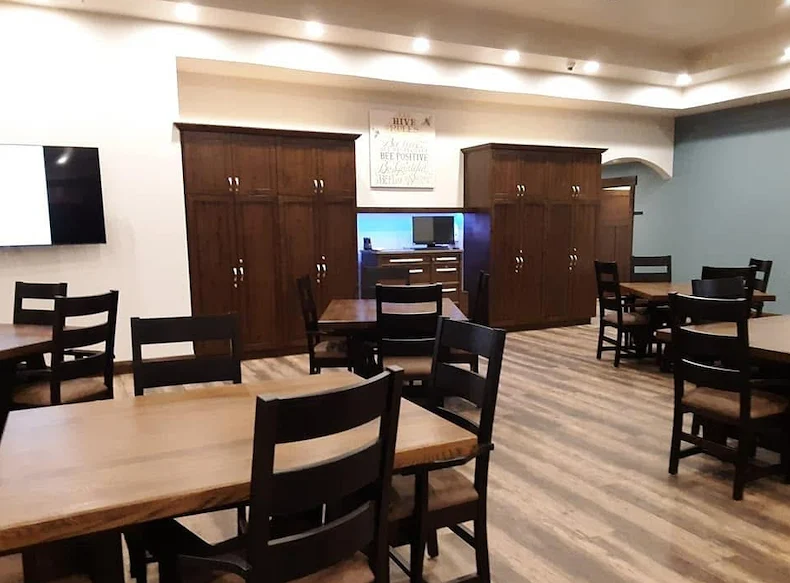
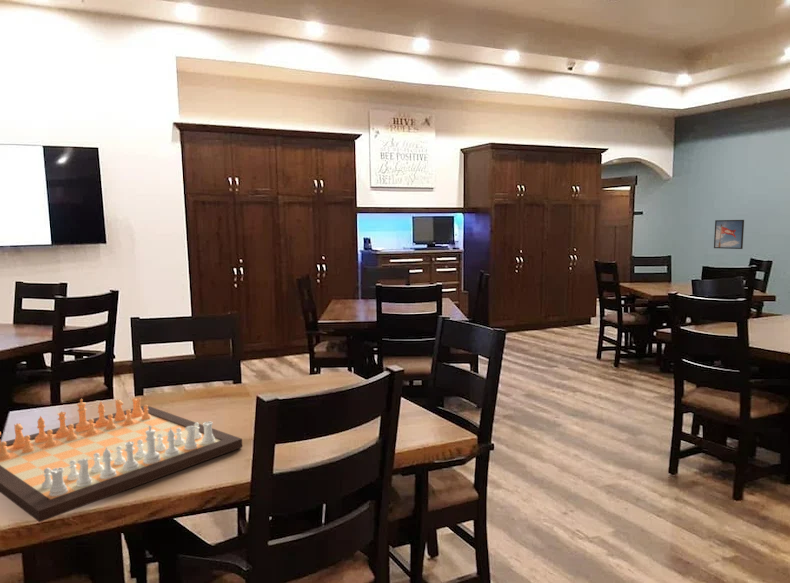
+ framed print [713,219,745,250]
+ chessboard [0,396,243,523]
